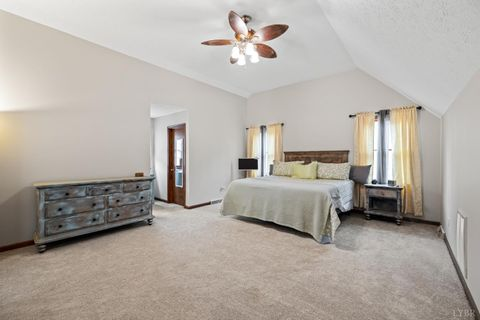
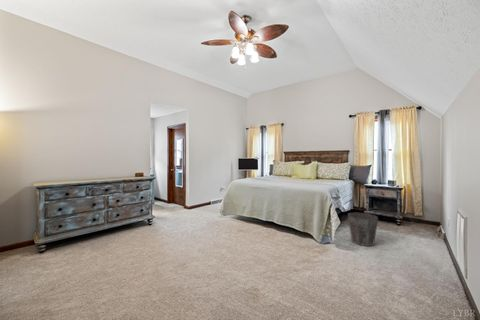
+ waste bin [347,212,379,247]
